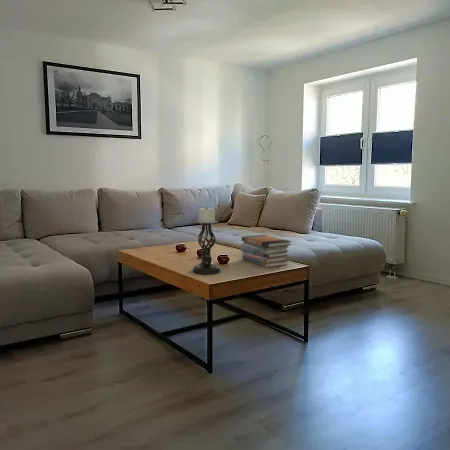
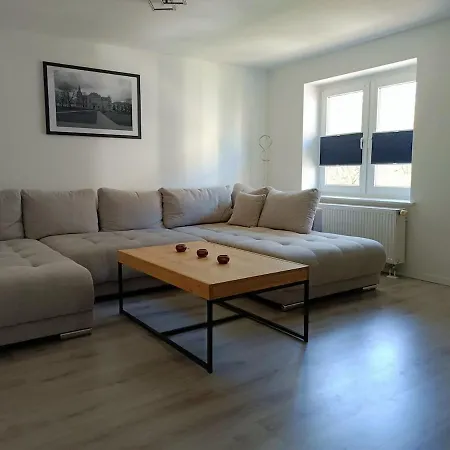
- book stack [240,234,292,268]
- candle holder [192,205,221,275]
